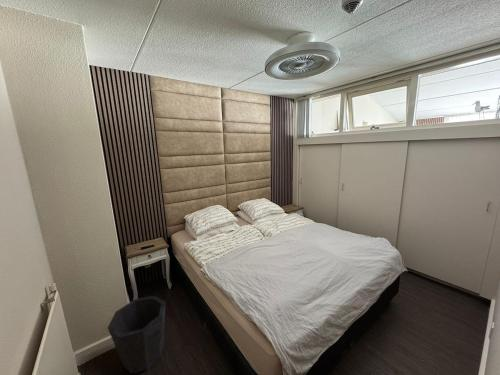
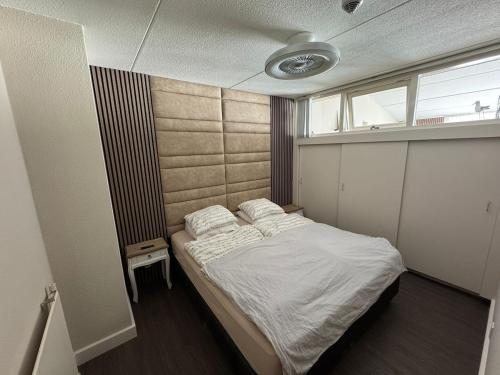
- waste bin [107,295,166,375]
